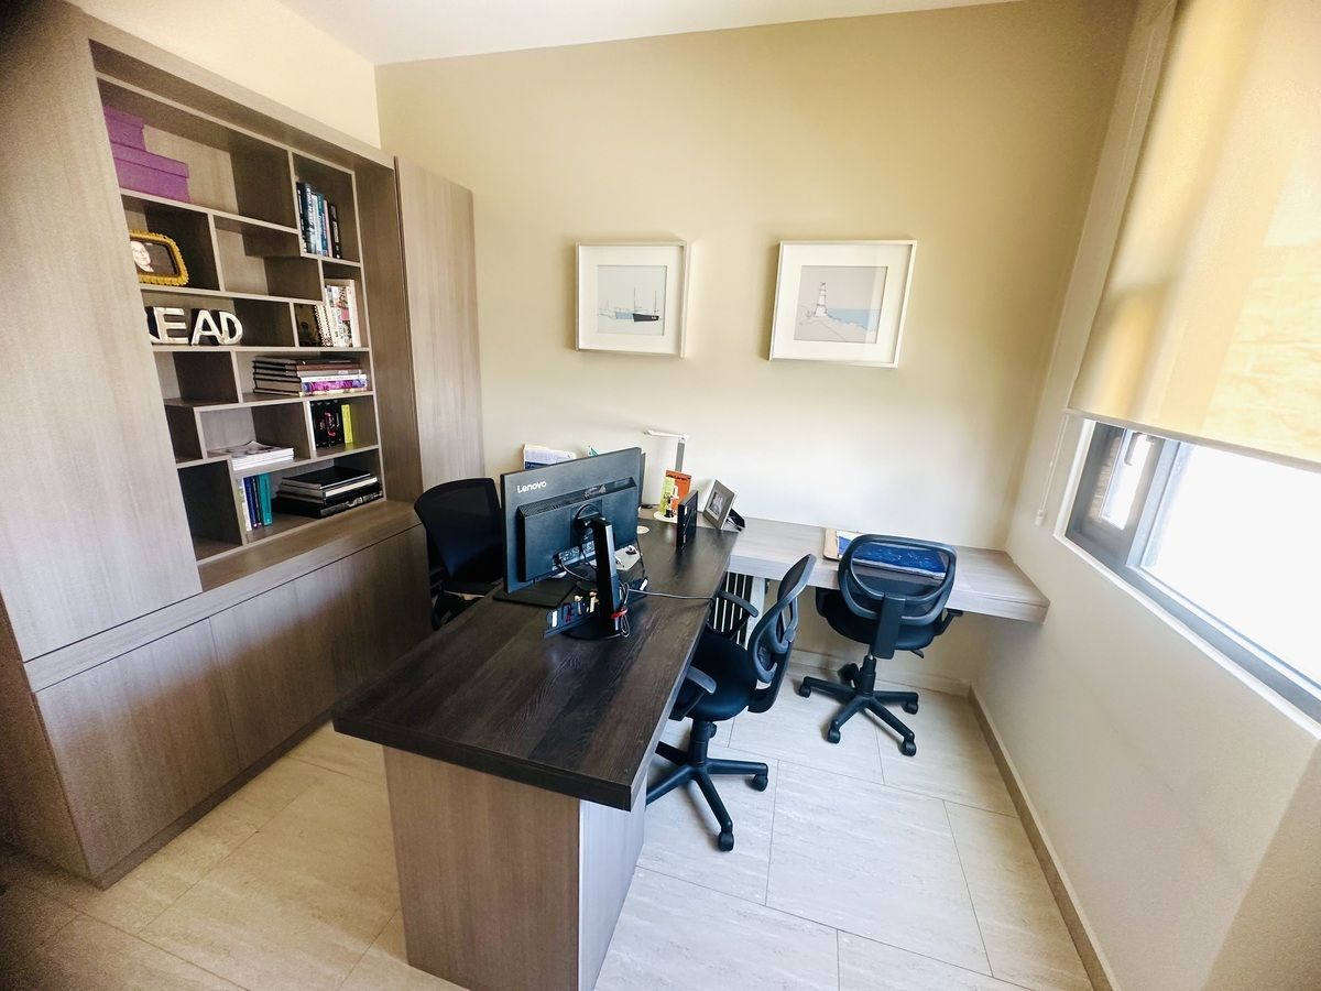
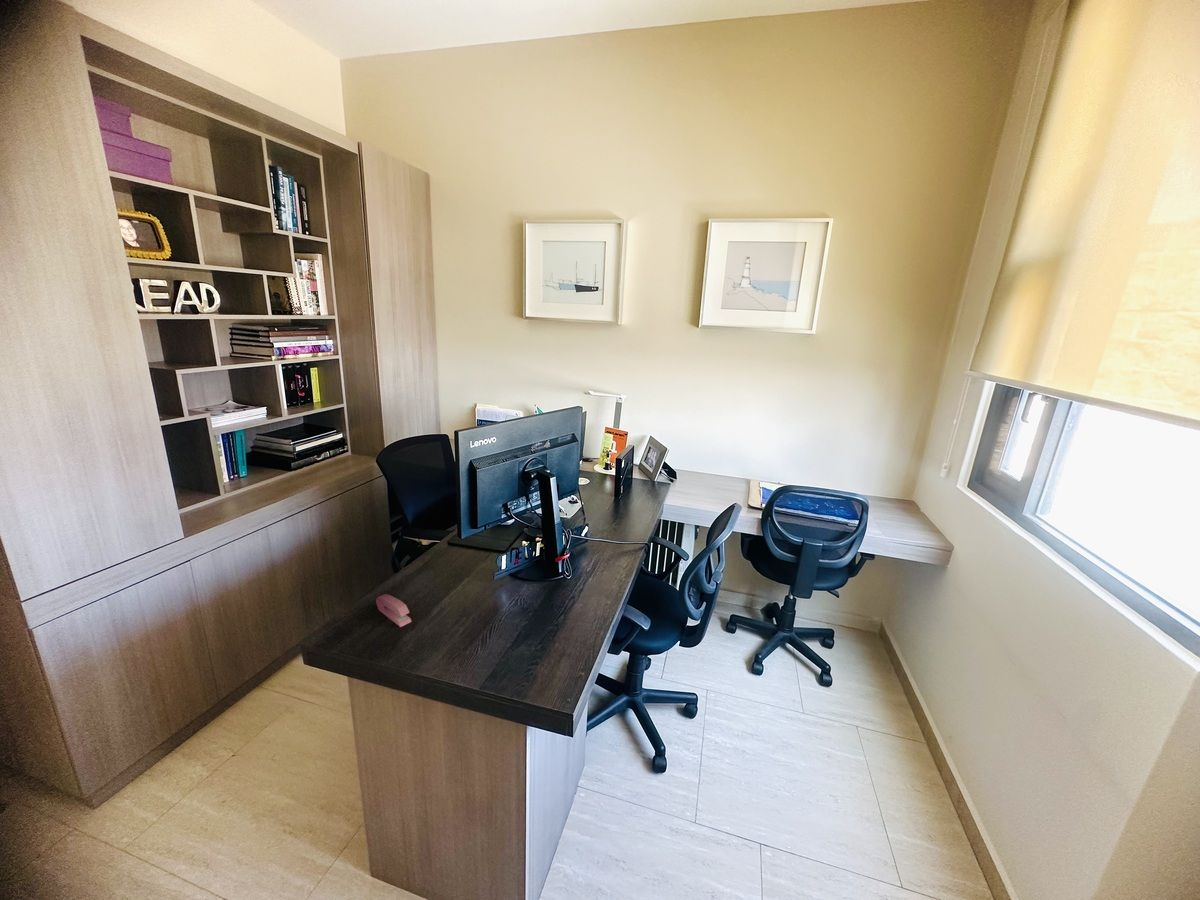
+ stapler [375,593,412,628]
